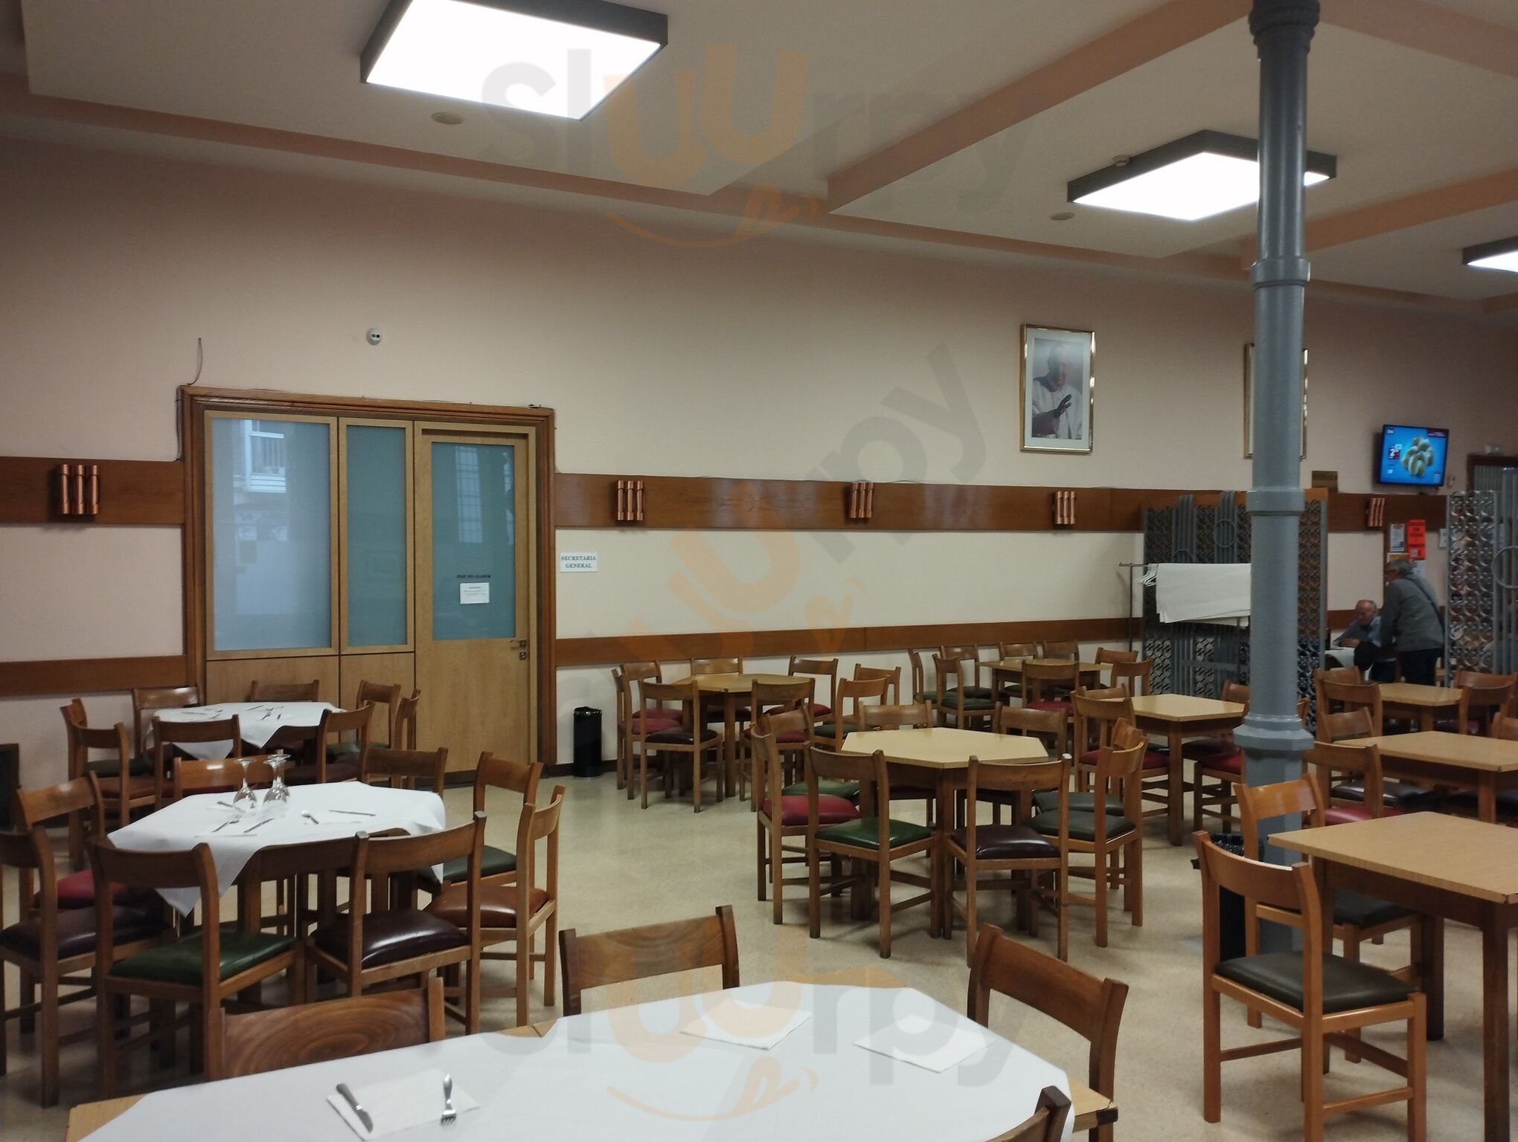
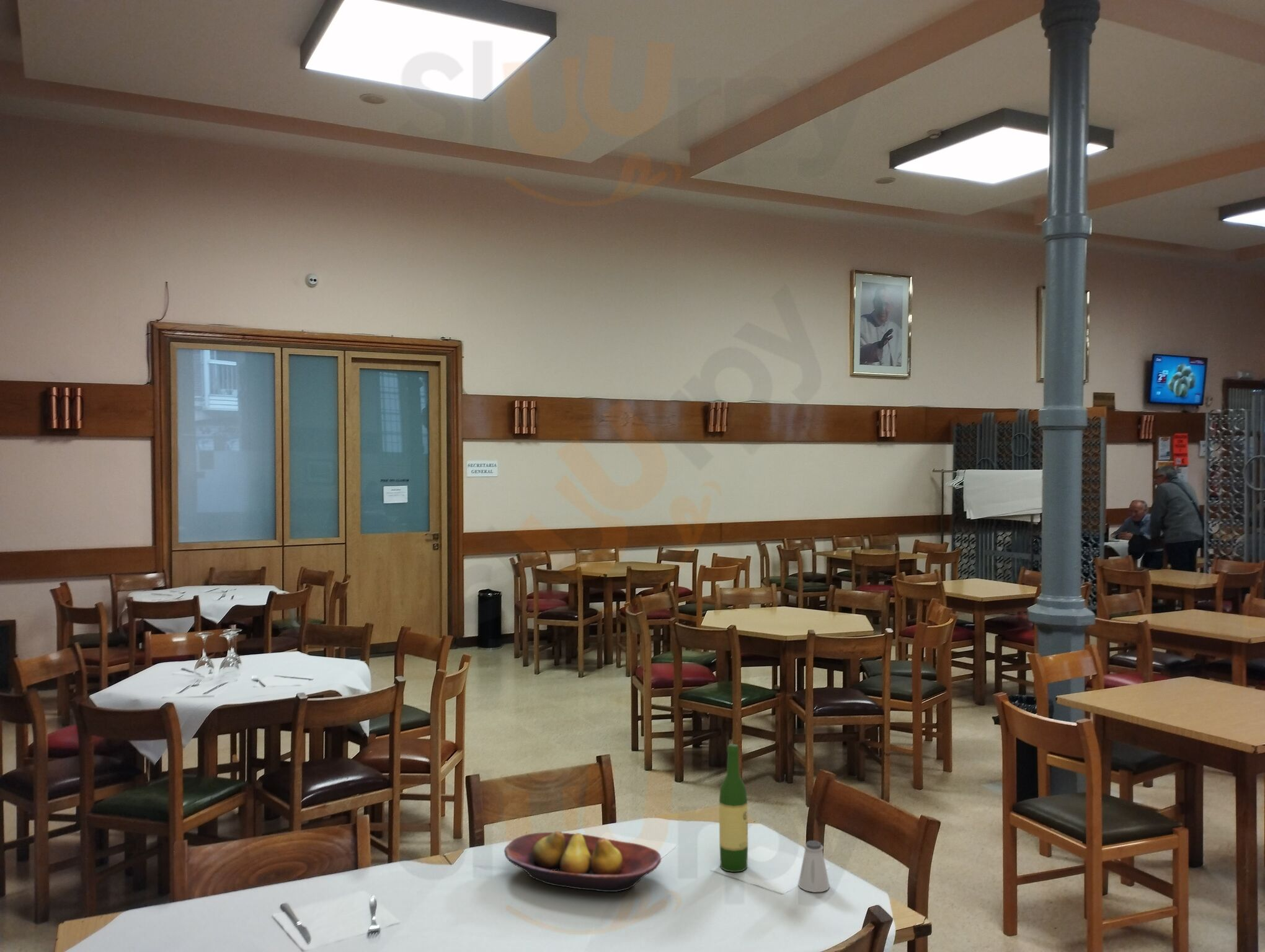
+ saltshaker [797,840,830,893]
+ fruit bowl [504,831,662,893]
+ wine bottle [719,744,748,873]
